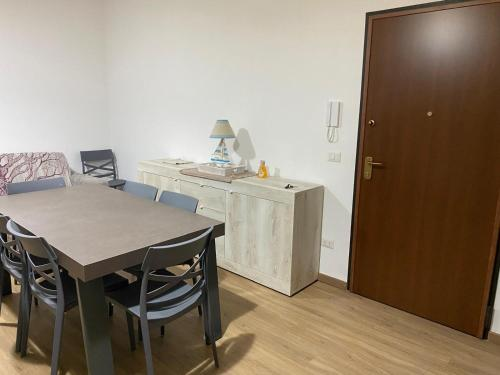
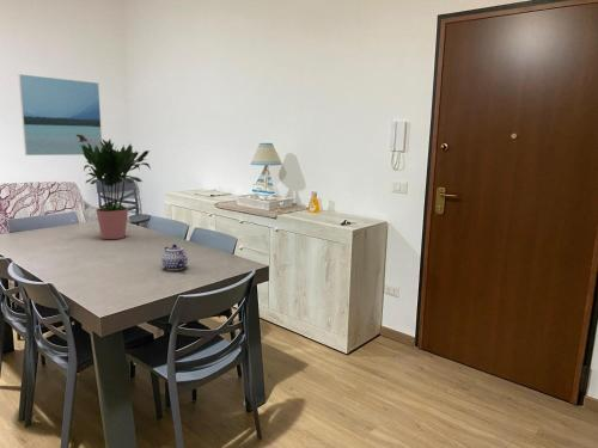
+ teapot [160,244,189,271]
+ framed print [17,73,103,157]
+ potted plant [80,137,152,240]
